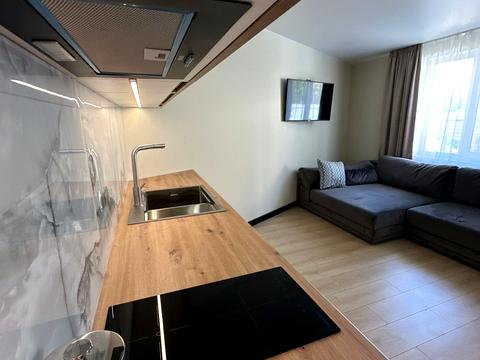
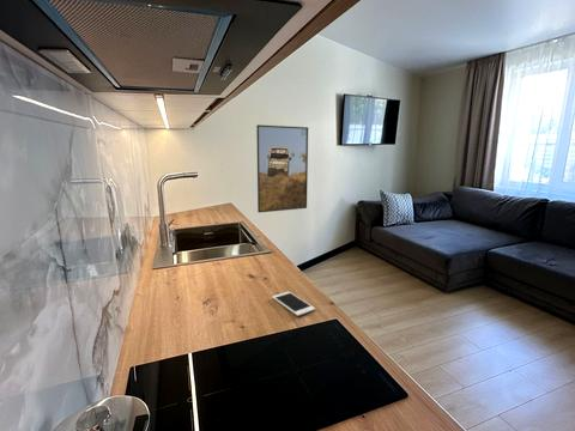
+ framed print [255,123,309,214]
+ cell phone [271,291,316,317]
